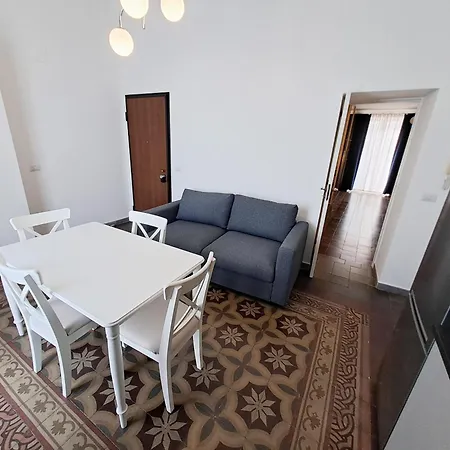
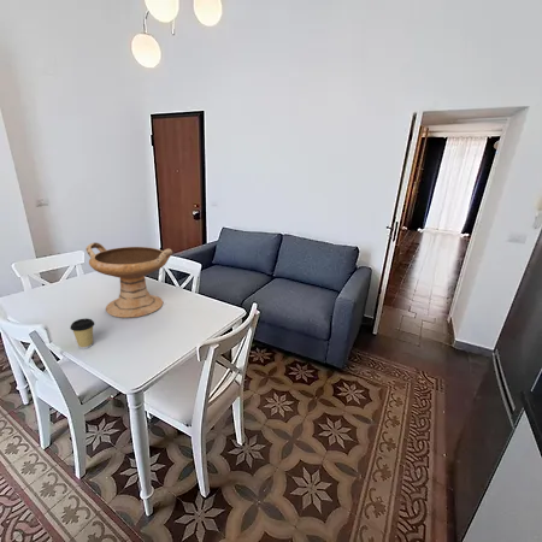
+ coffee cup [69,318,95,349]
+ decorative bowl [84,241,173,319]
